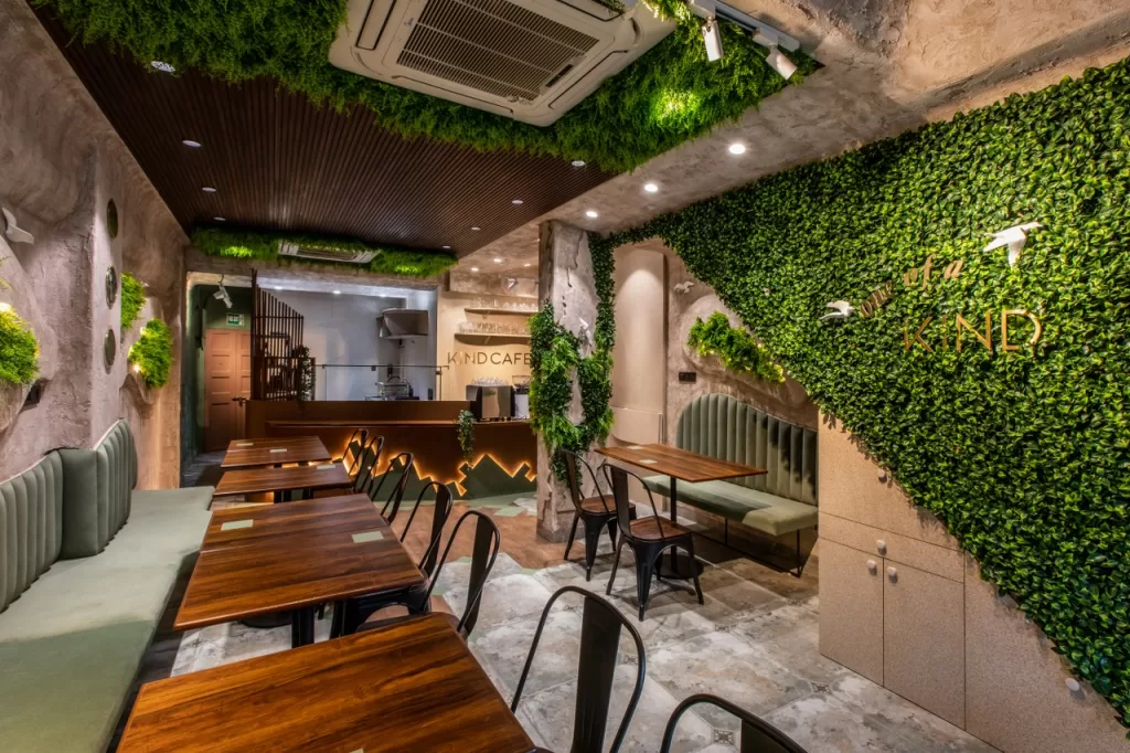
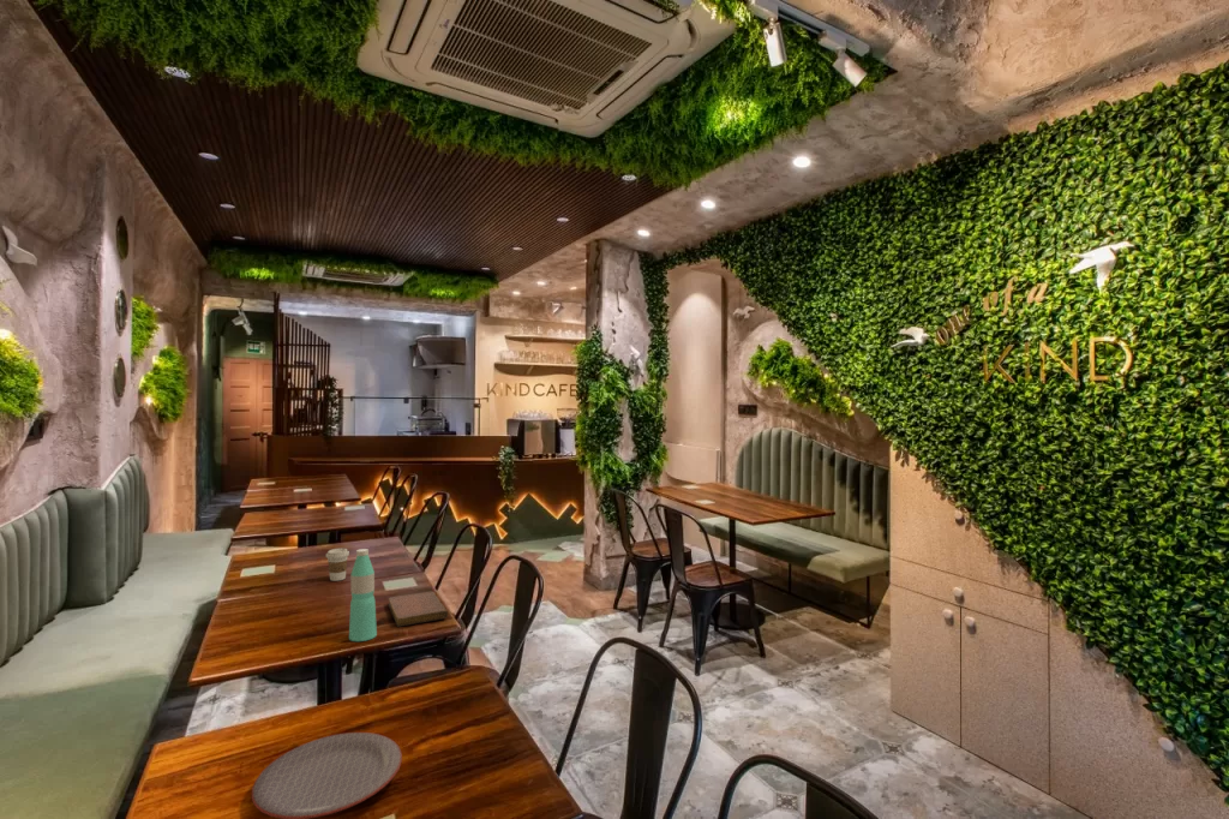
+ water bottle [348,548,378,642]
+ coffee cup [325,548,350,582]
+ plate [251,731,403,819]
+ notebook [388,591,449,628]
